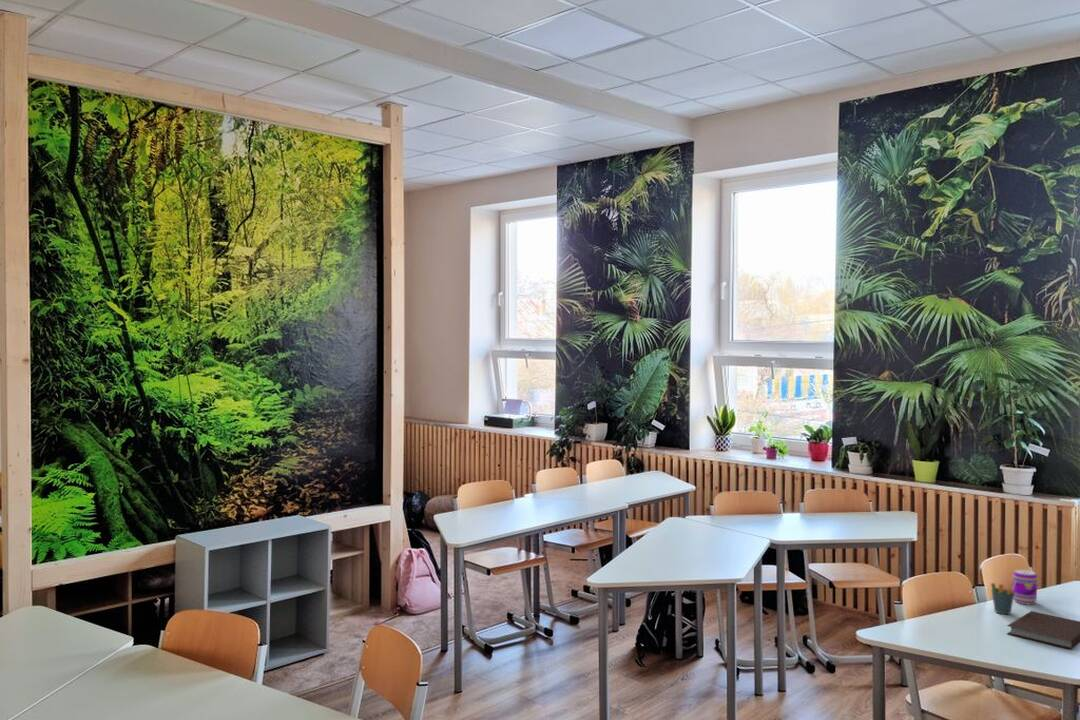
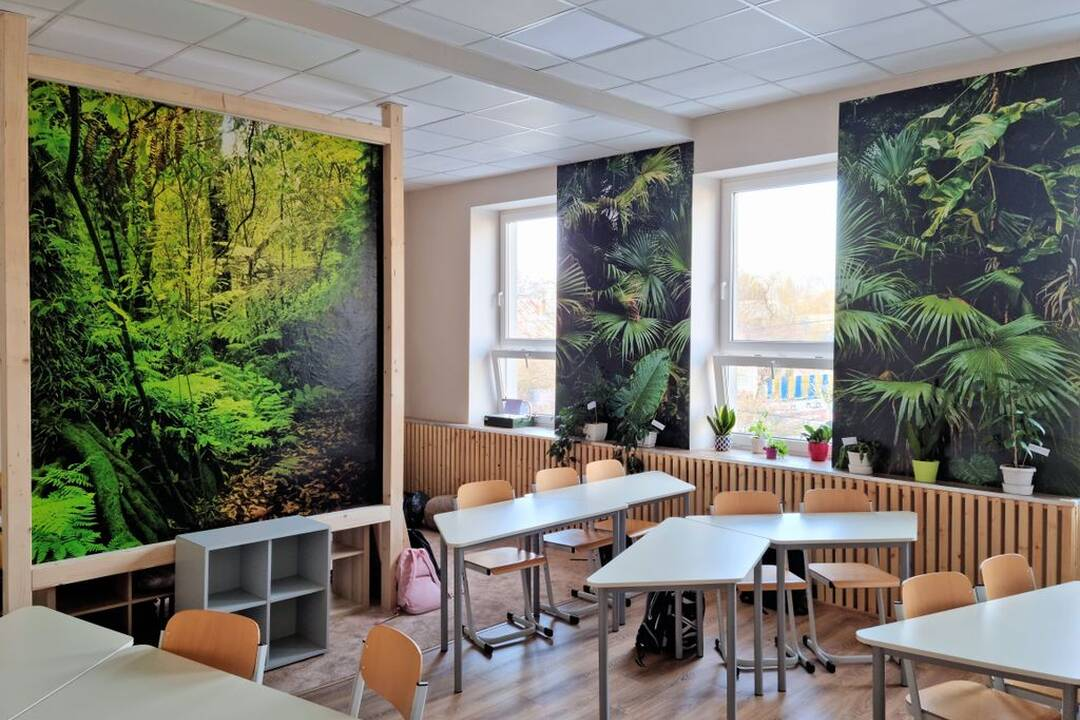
- notebook [1006,610,1080,650]
- beverage can [1012,569,1038,605]
- pen holder [990,581,1016,615]
